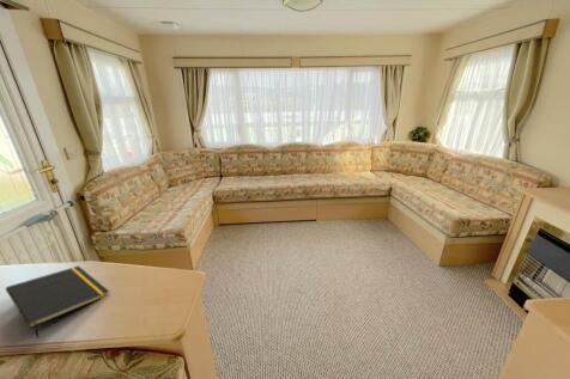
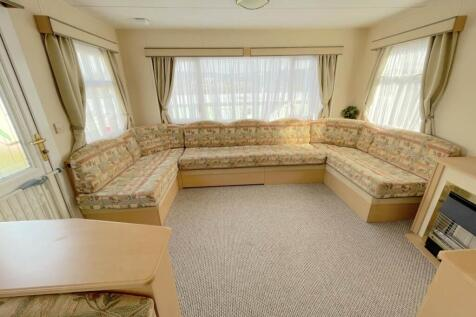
- notepad [5,264,110,340]
